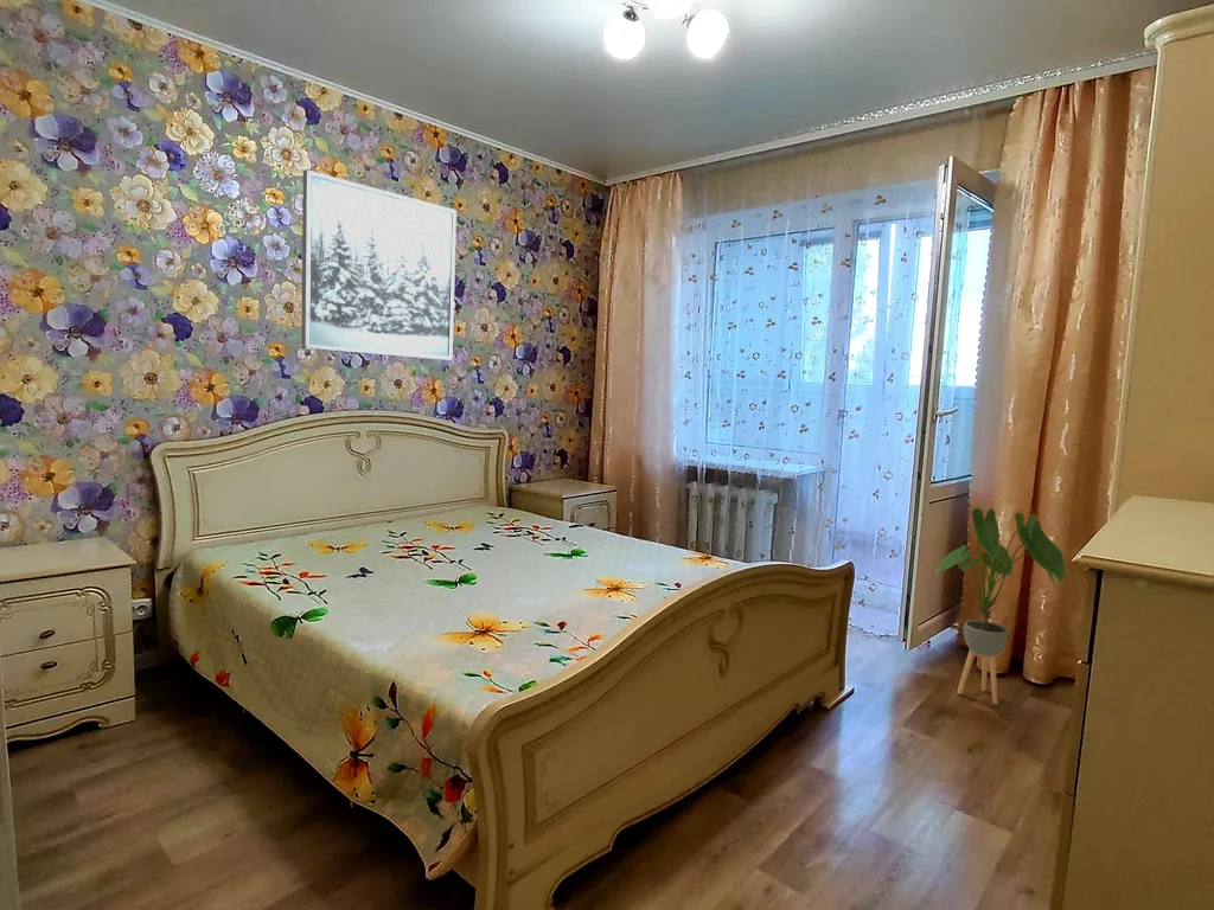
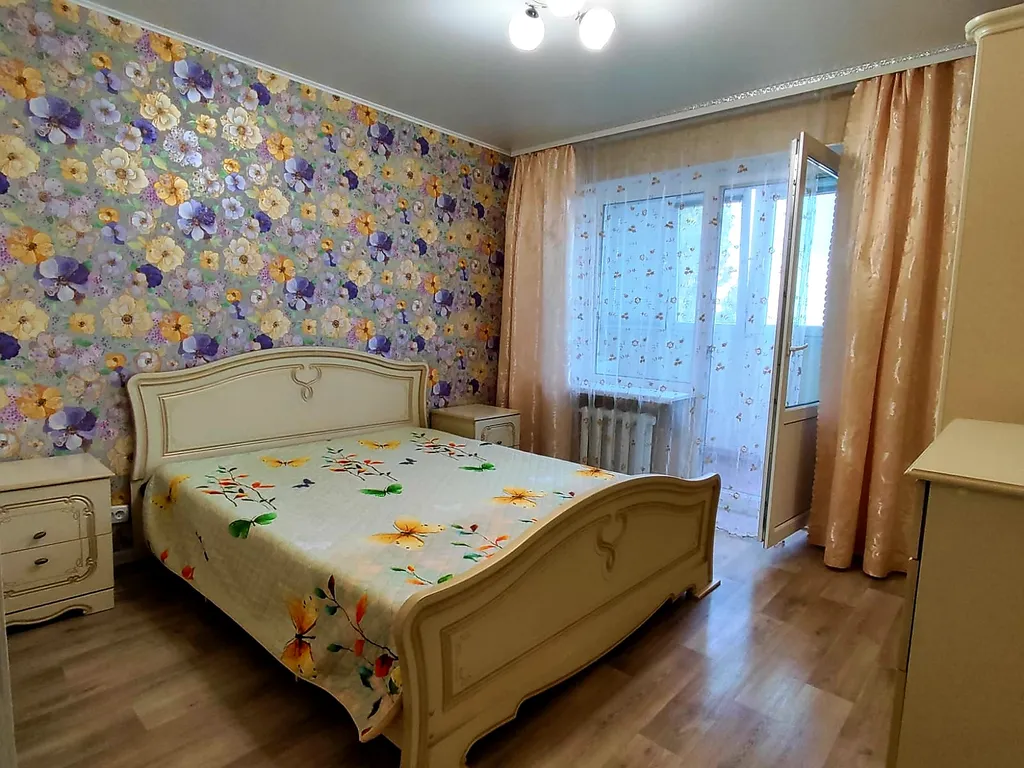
- house plant [934,507,1067,705]
- wall art [300,168,458,361]
